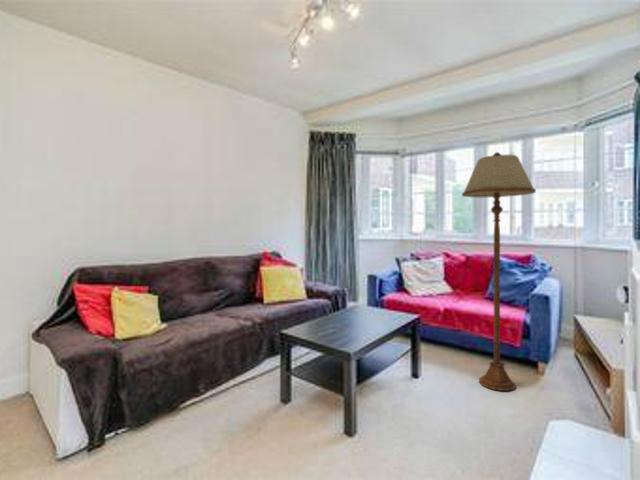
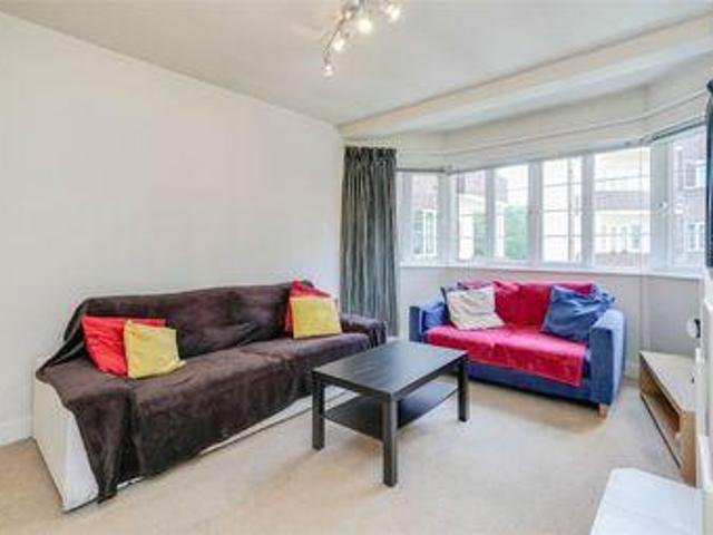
- floor lamp [461,151,537,392]
